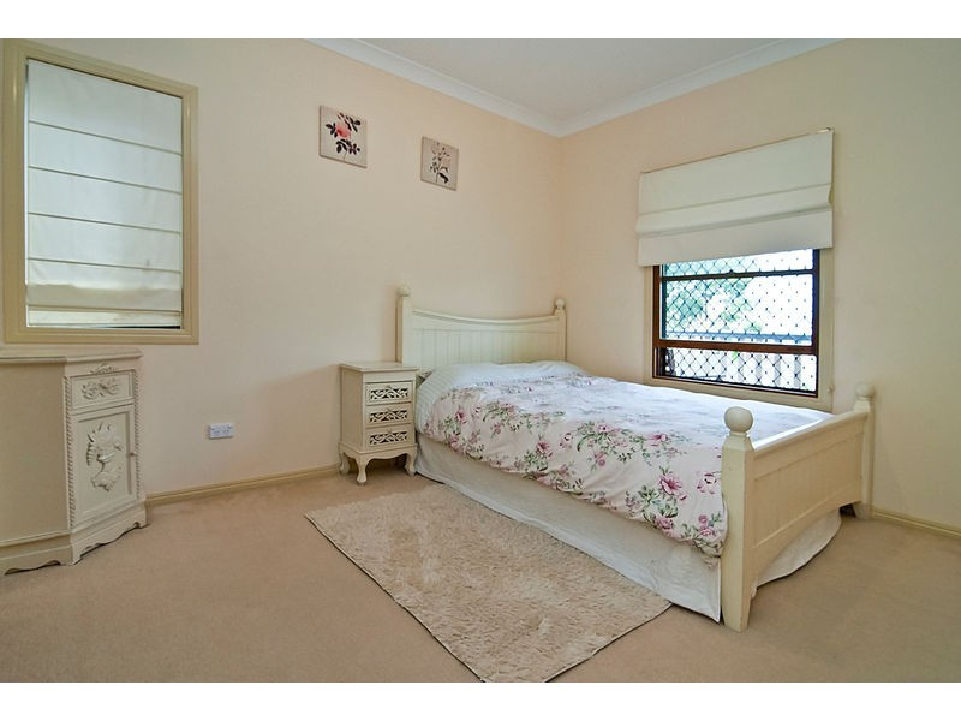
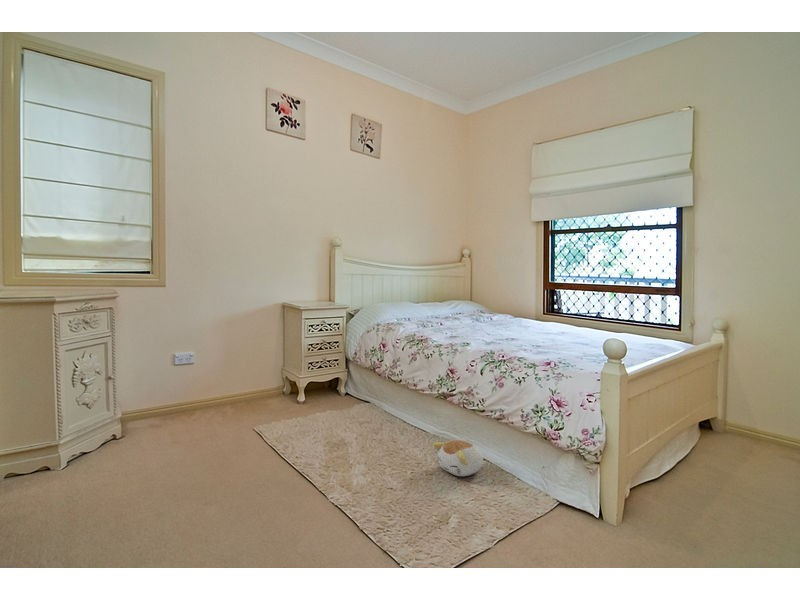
+ plush toy [432,439,484,477]
